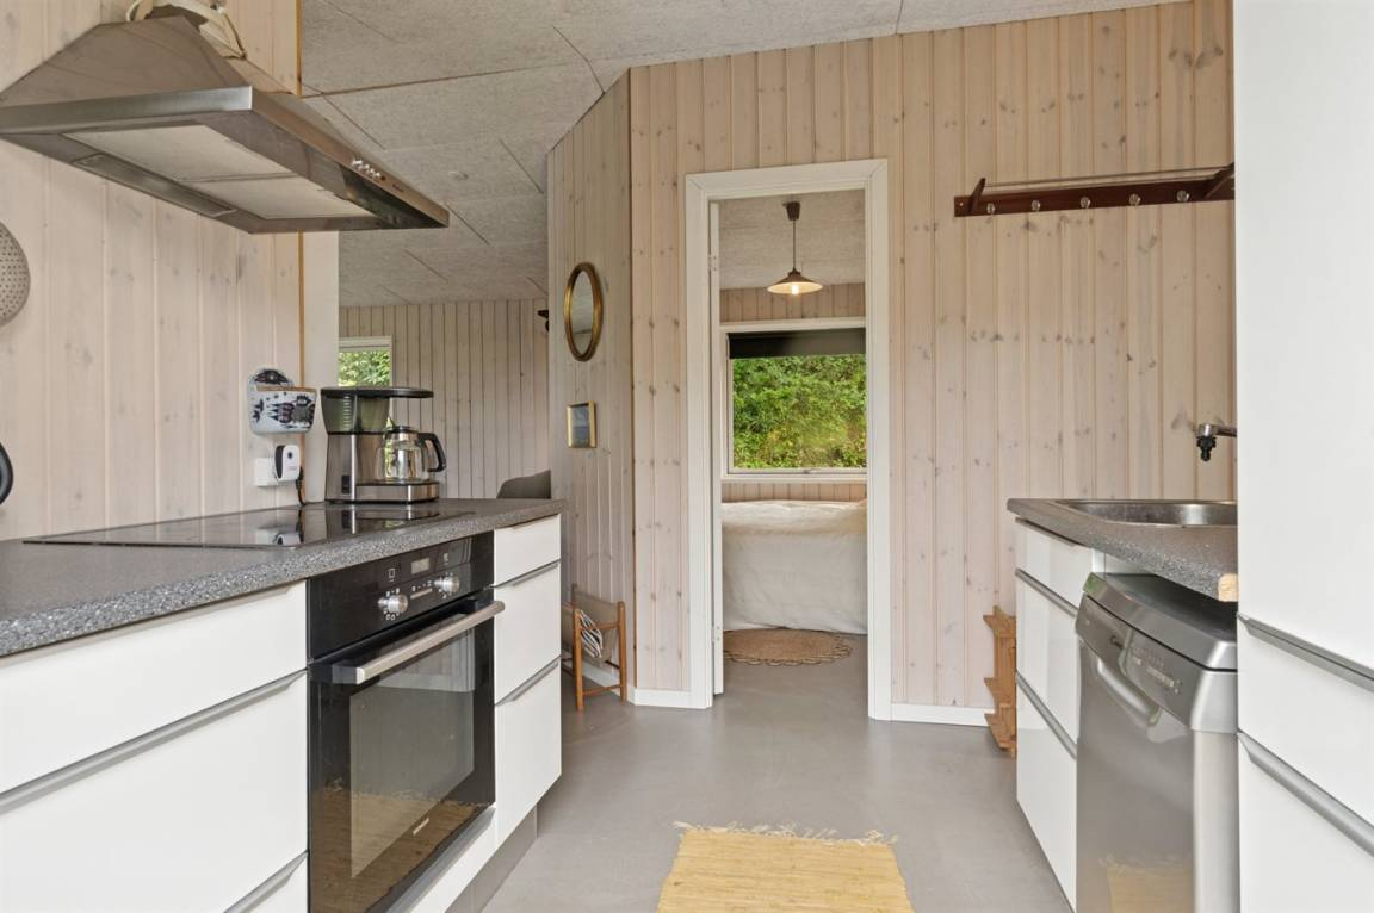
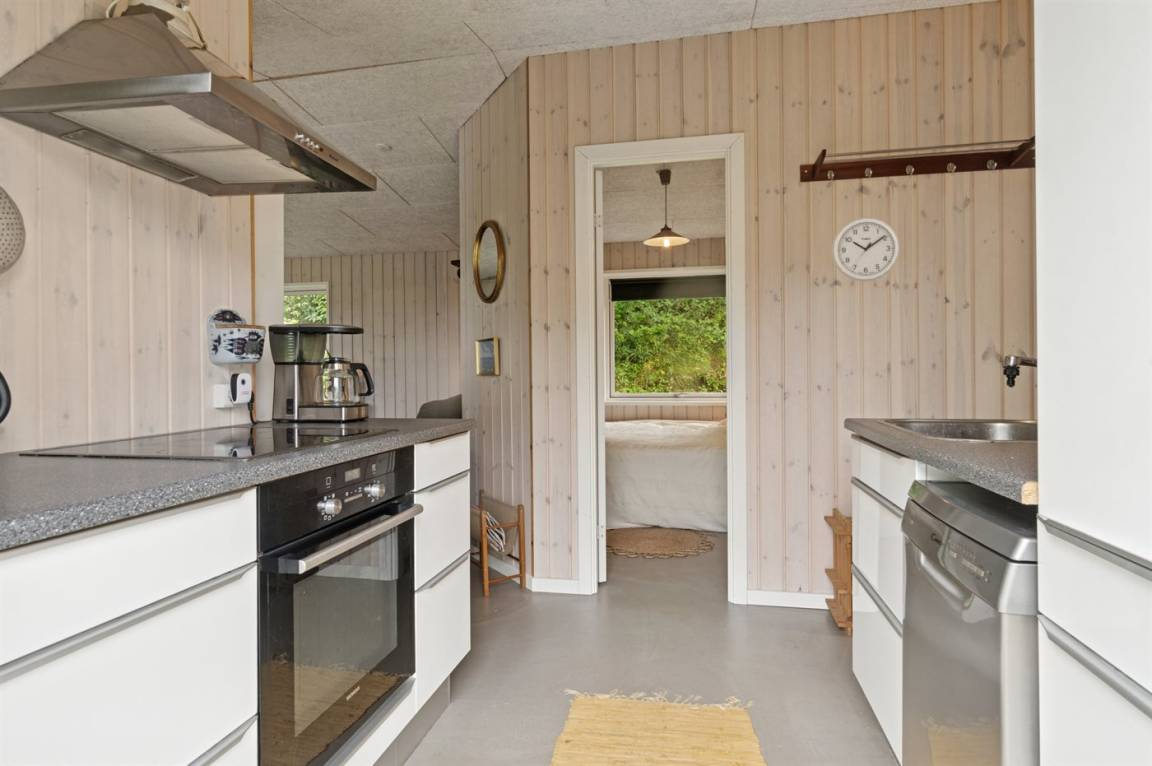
+ wall clock [831,216,901,283]
